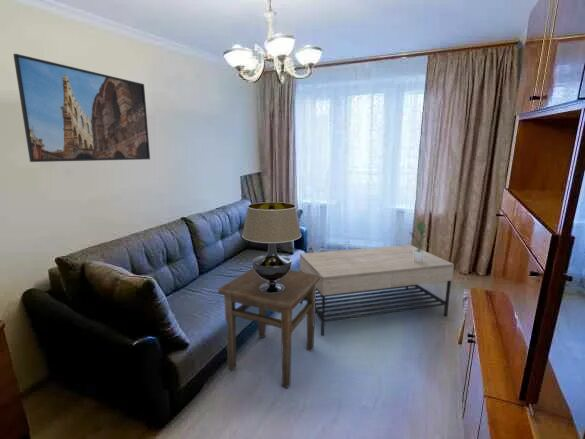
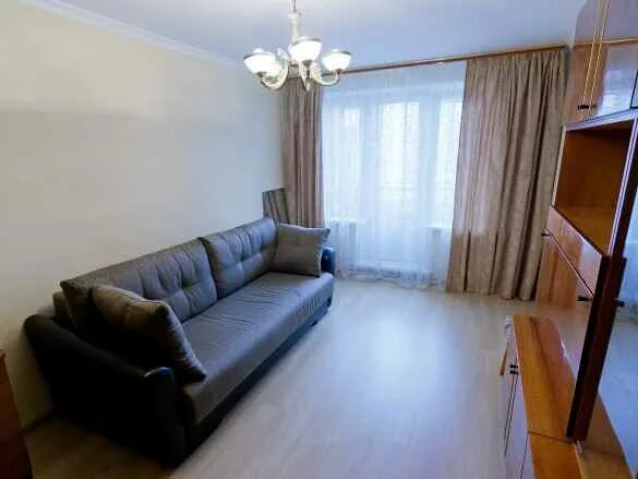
- coffee table [299,244,455,337]
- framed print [12,53,151,163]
- potted plant [408,220,430,263]
- table lamp [241,201,302,293]
- side table [217,267,321,389]
